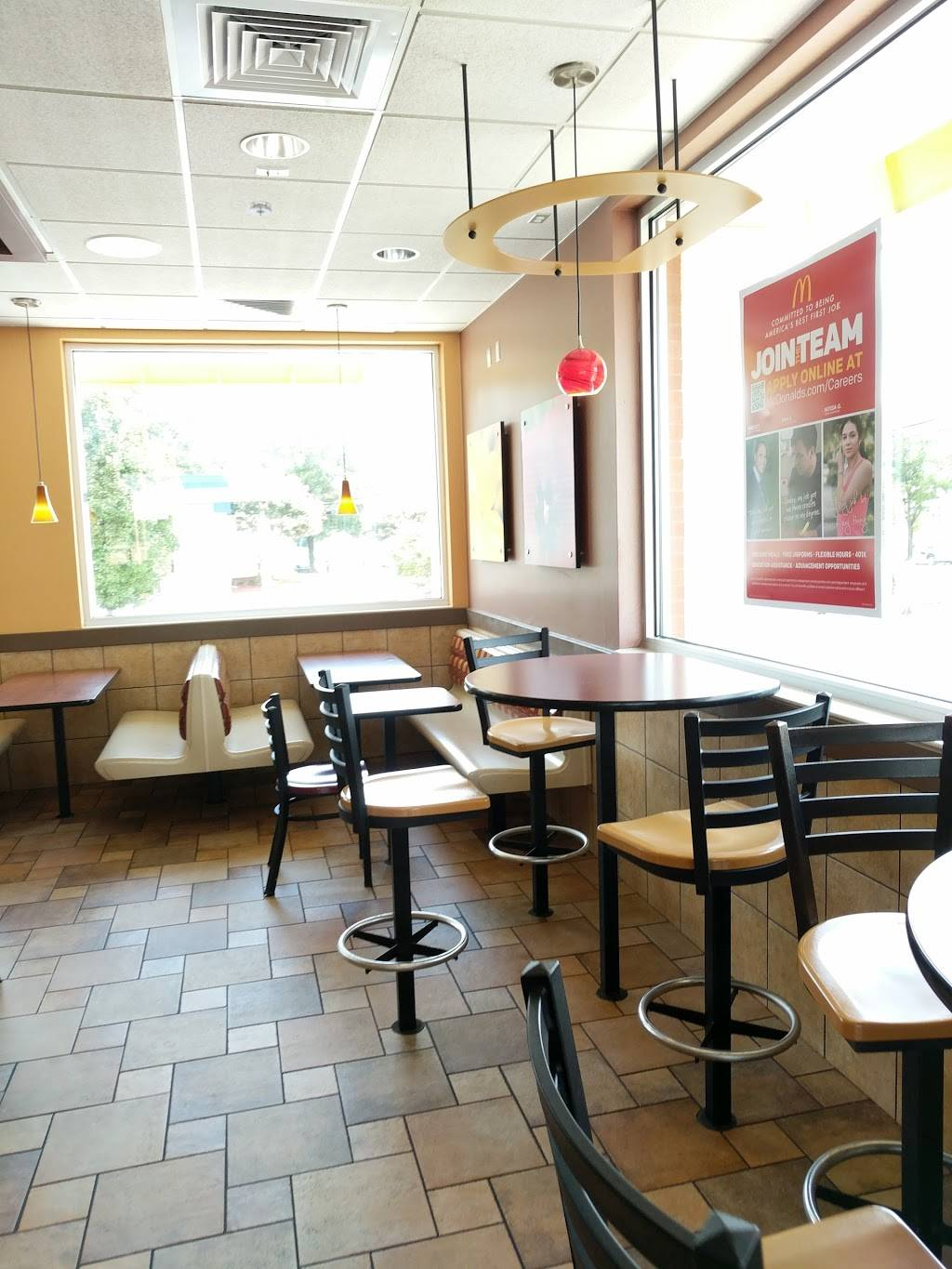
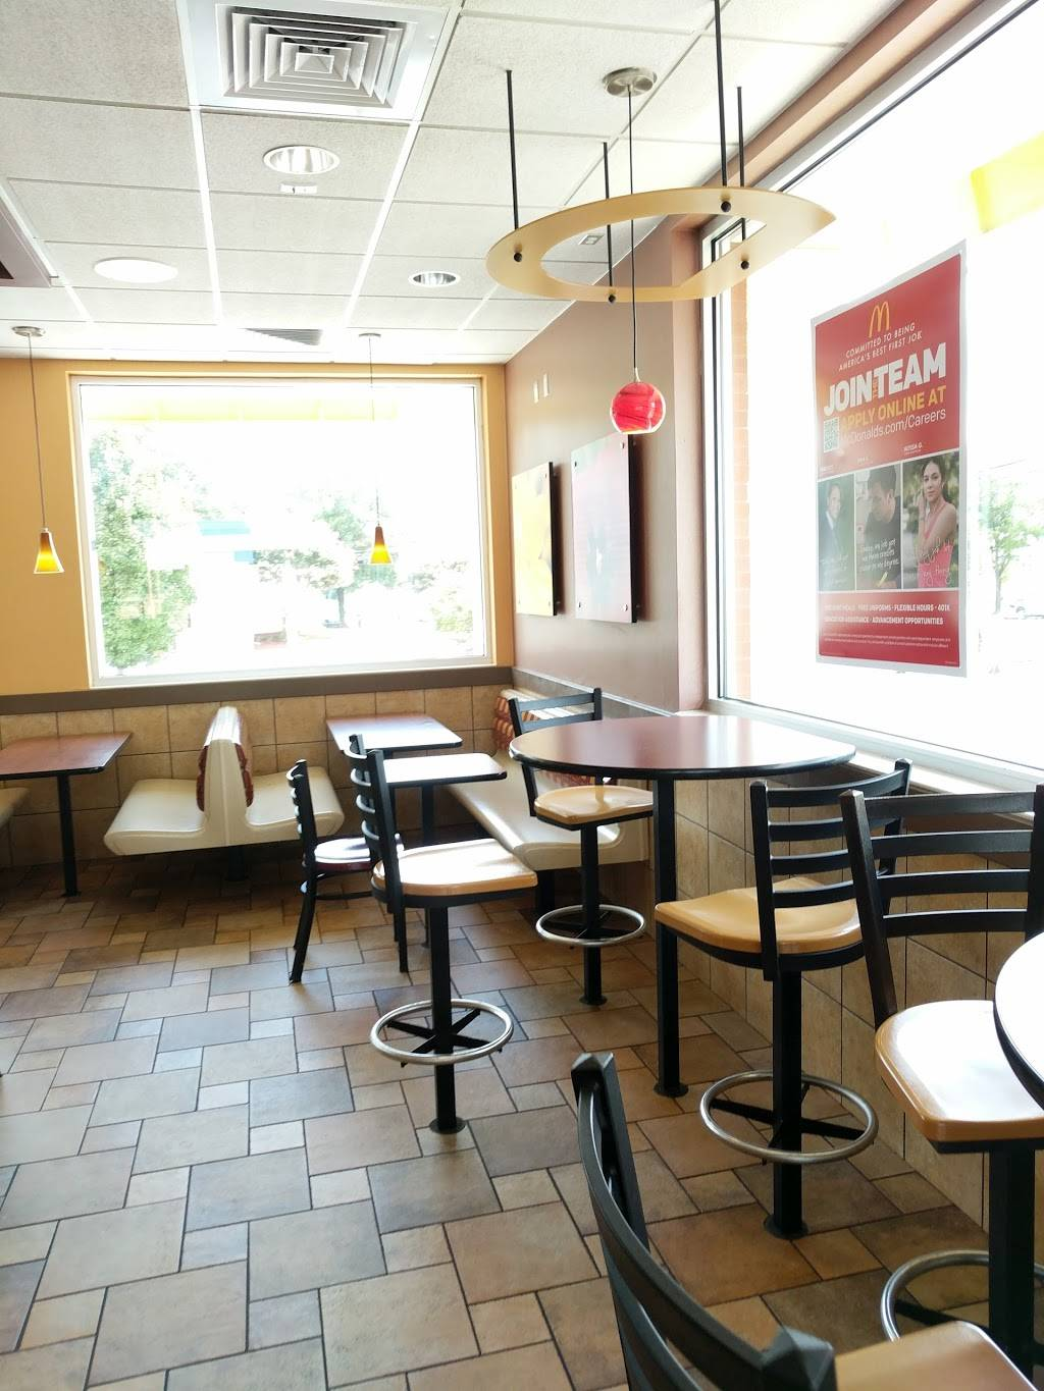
- smoke detector [246,200,274,217]
